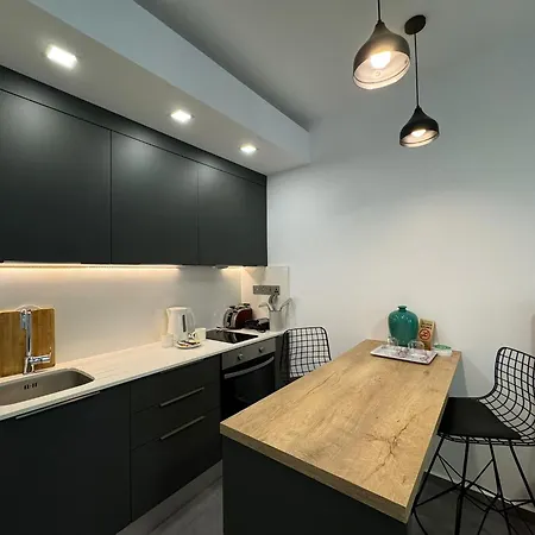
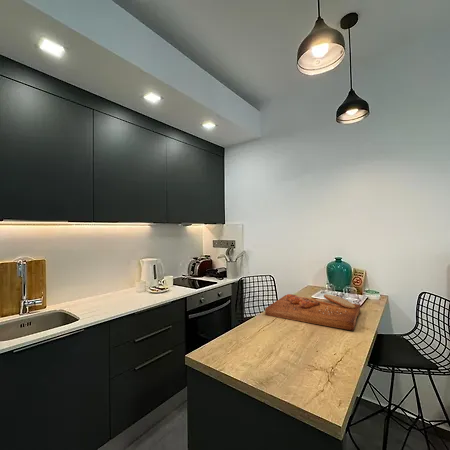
+ cutting board [264,293,361,331]
